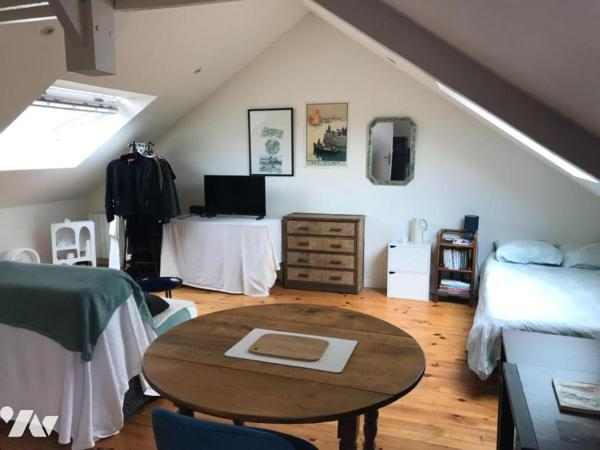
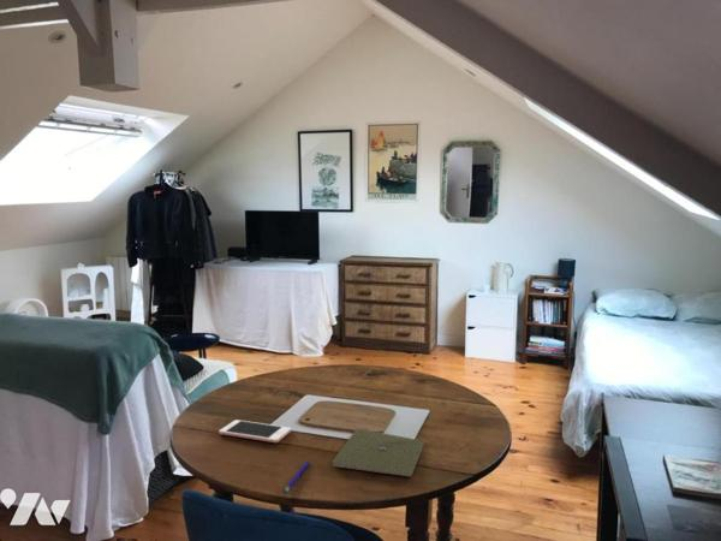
+ pen [282,459,311,494]
+ notebook [332,427,425,477]
+ cell phone [218,418,292,444]
